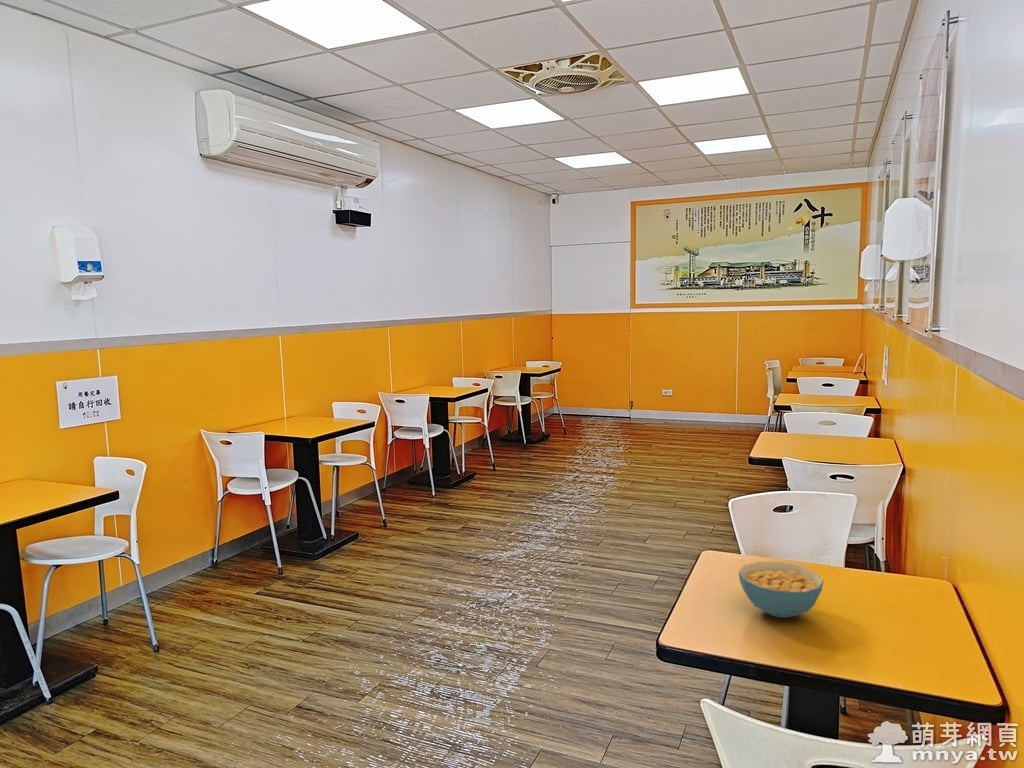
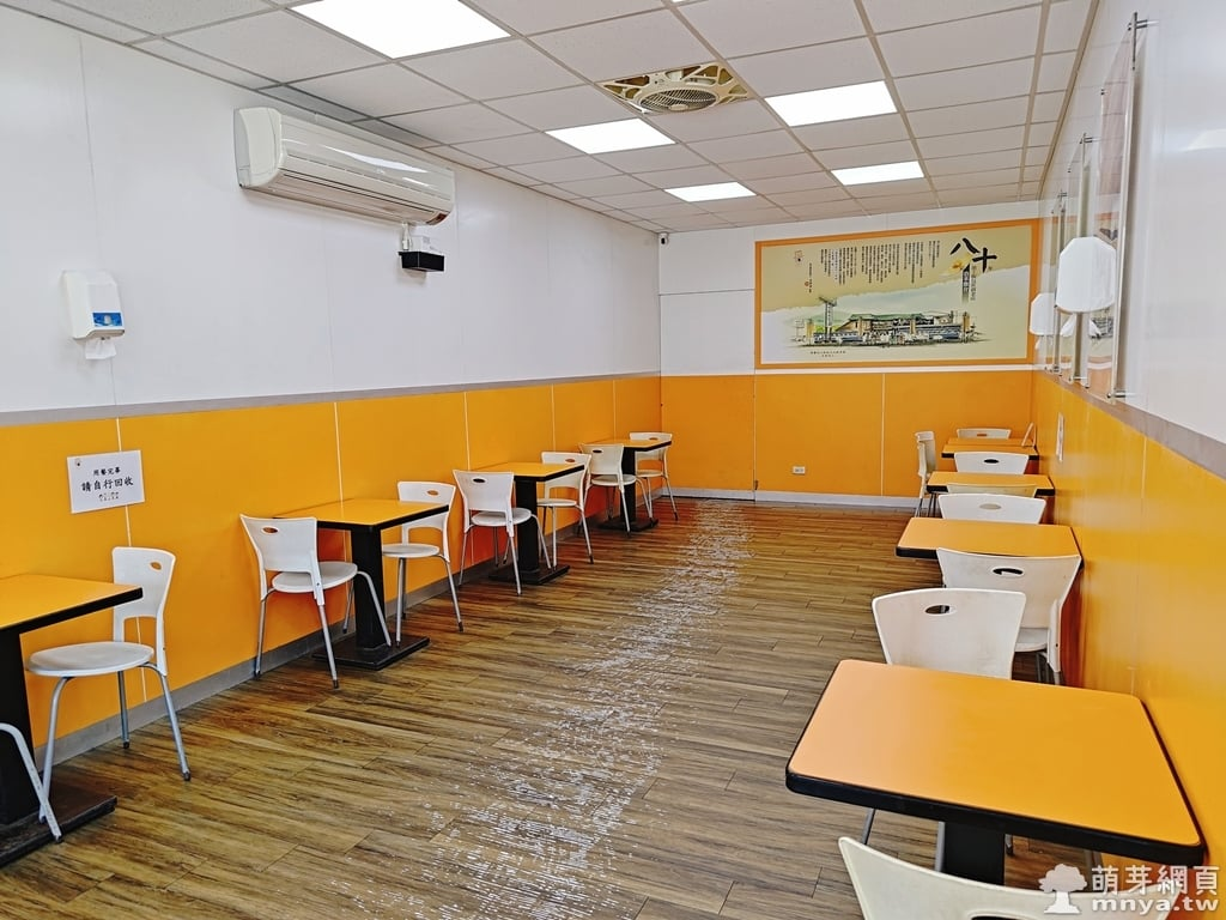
- cereal bowl [738,561,825,619]
